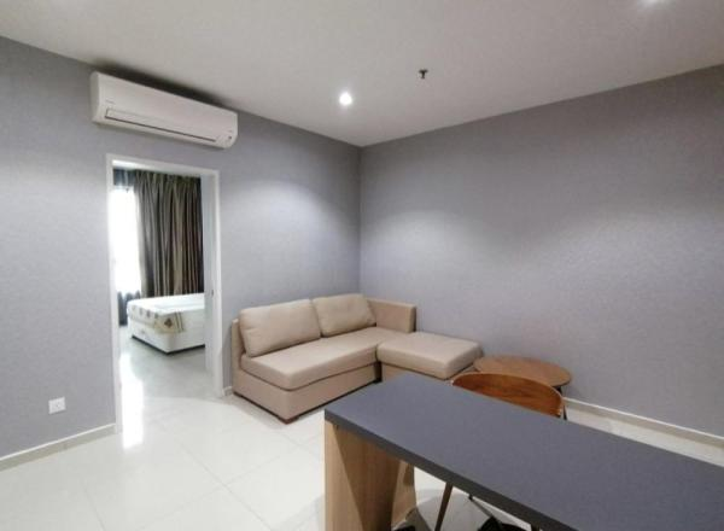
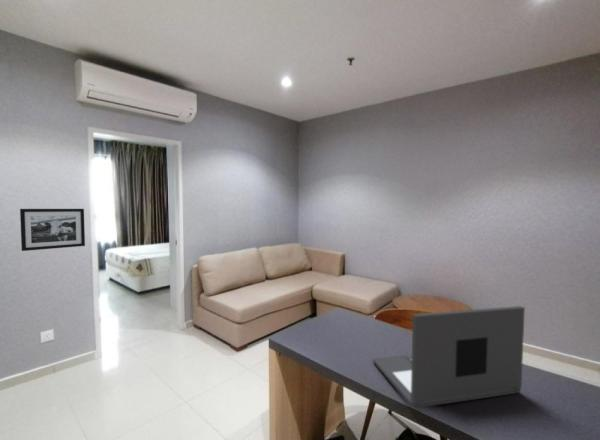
+ picture frame [19,208,86,252]
+ laptop [372,305,526,409]
